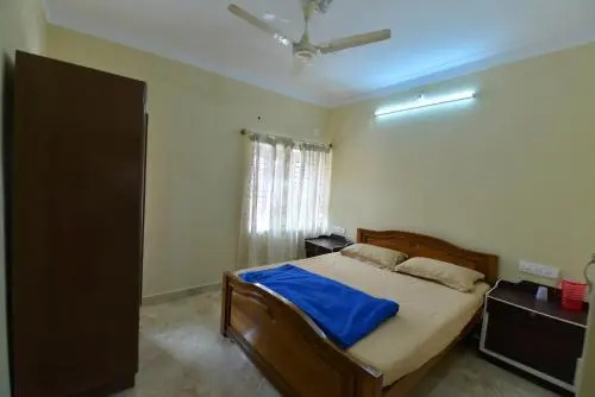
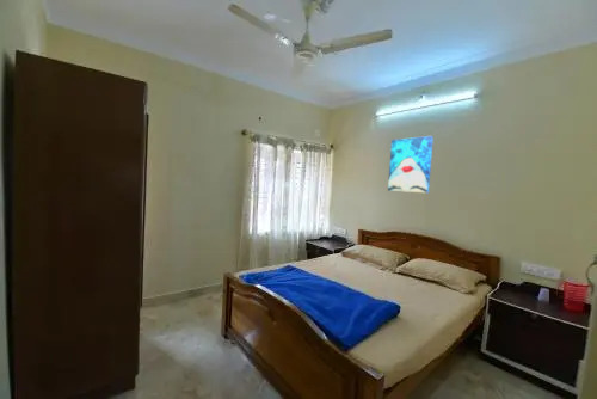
+ wall art [387,135,435,194]
